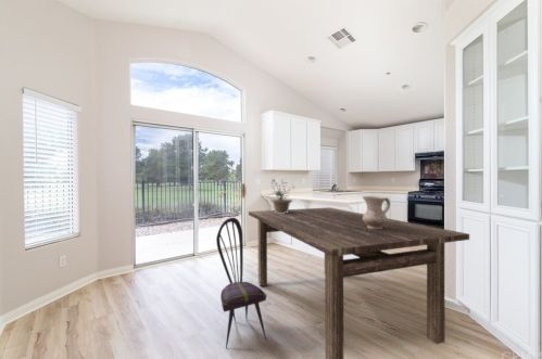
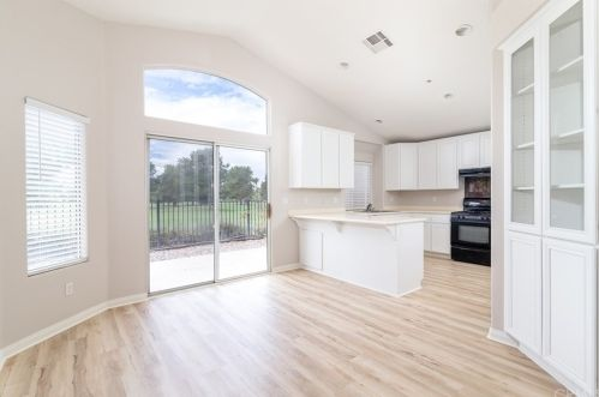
- ceramic jug [362,195,391,229]
- potted plant [265,178,295,214]
- dining table [248,206,470,359]
- dining chair [215,217,268,349]
